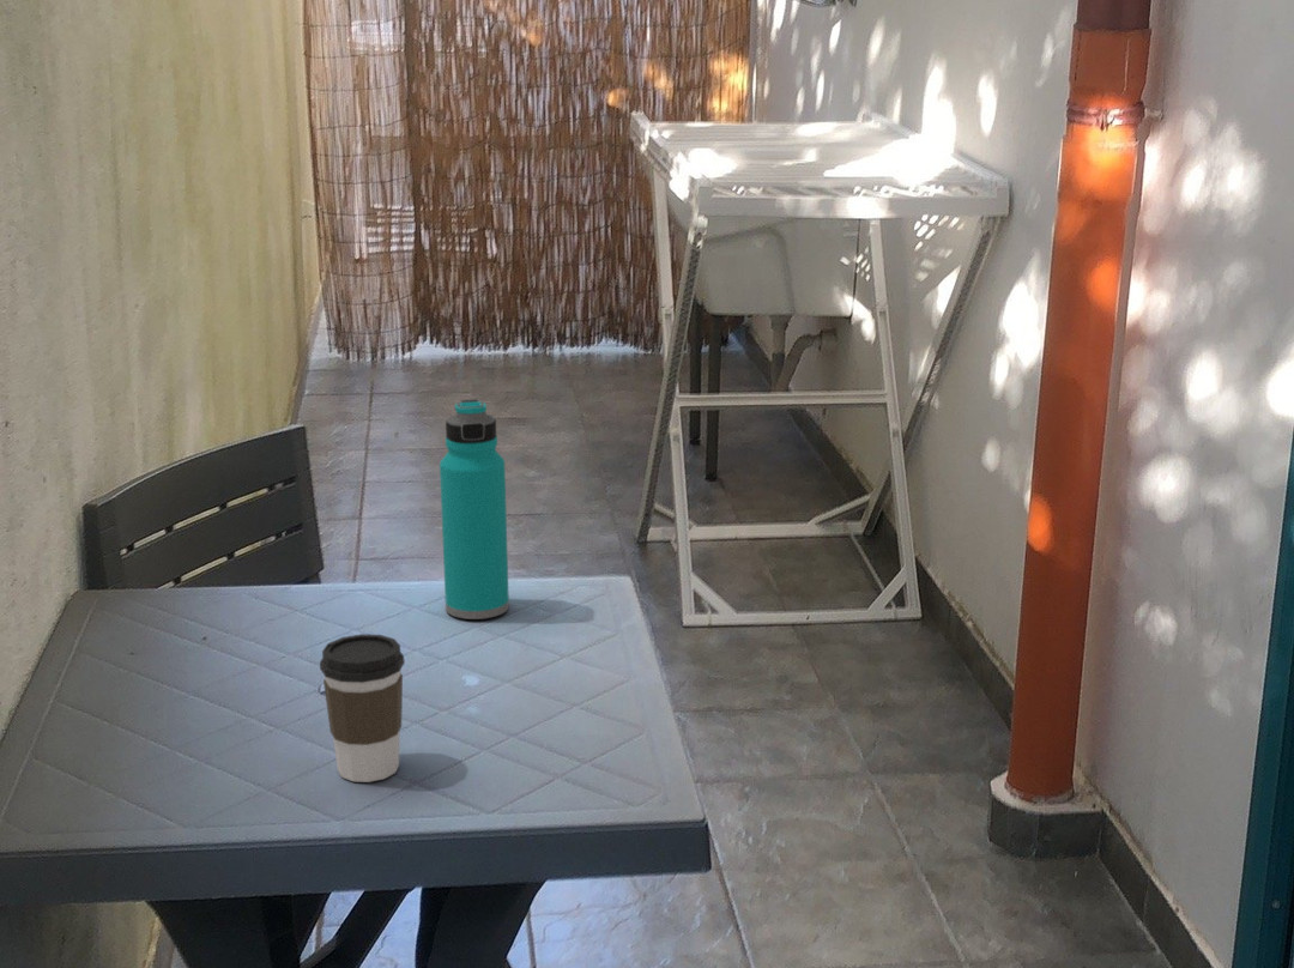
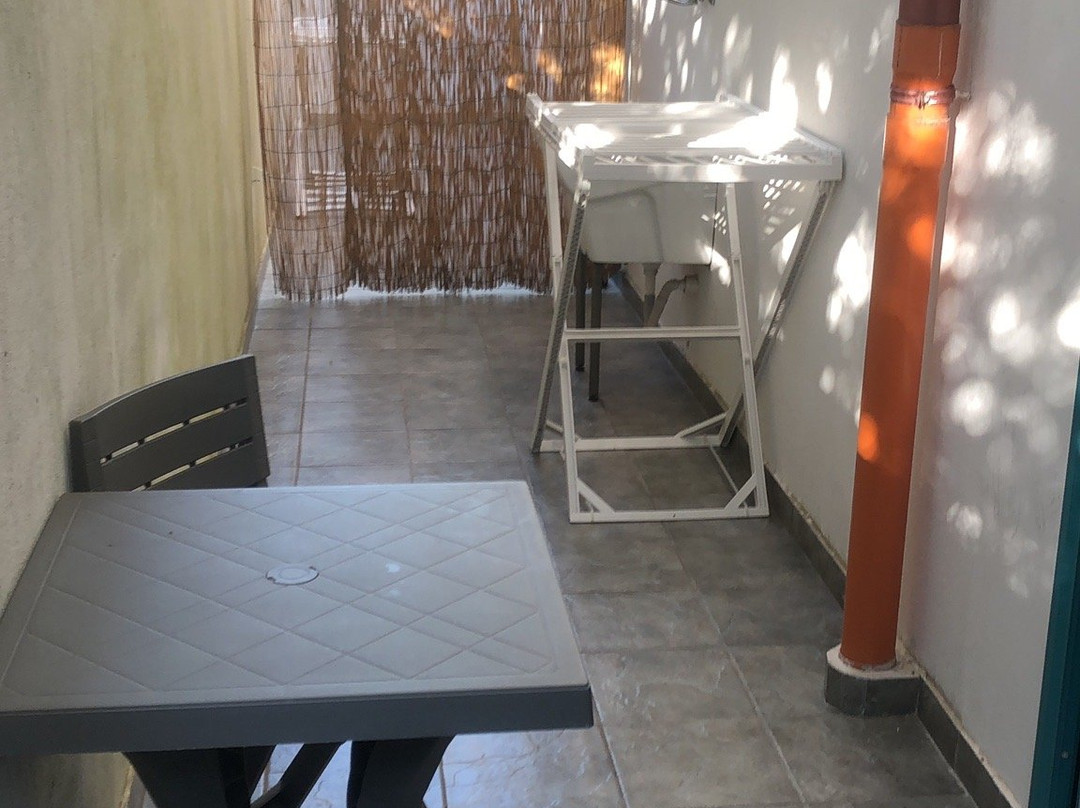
- coffee cup [319,633,406,784]
- water bottle [439,398,510,621]
